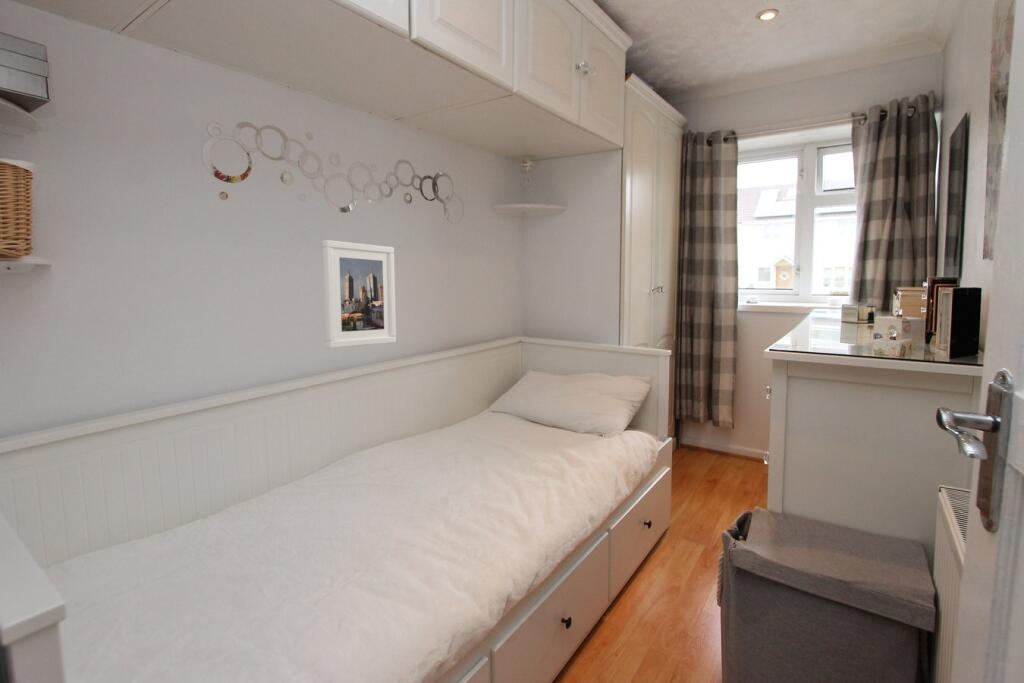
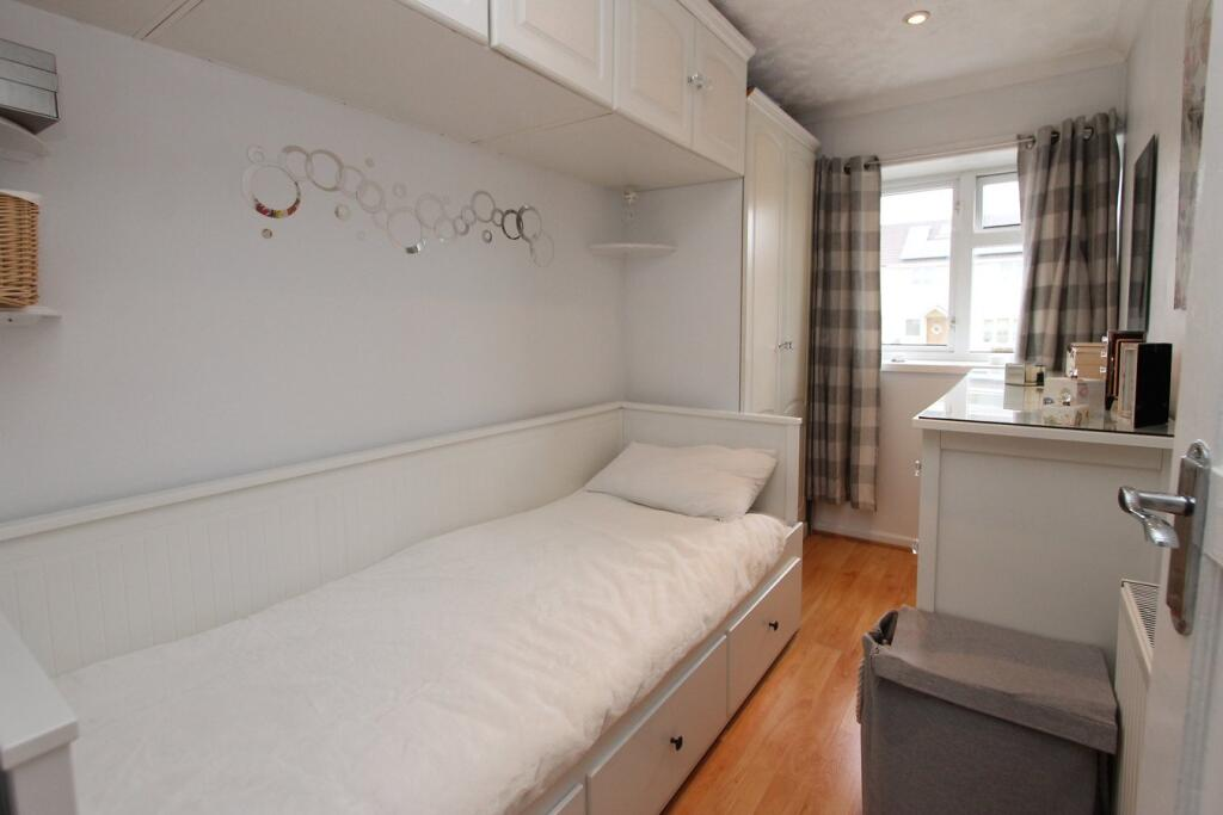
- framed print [322,239,397,349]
